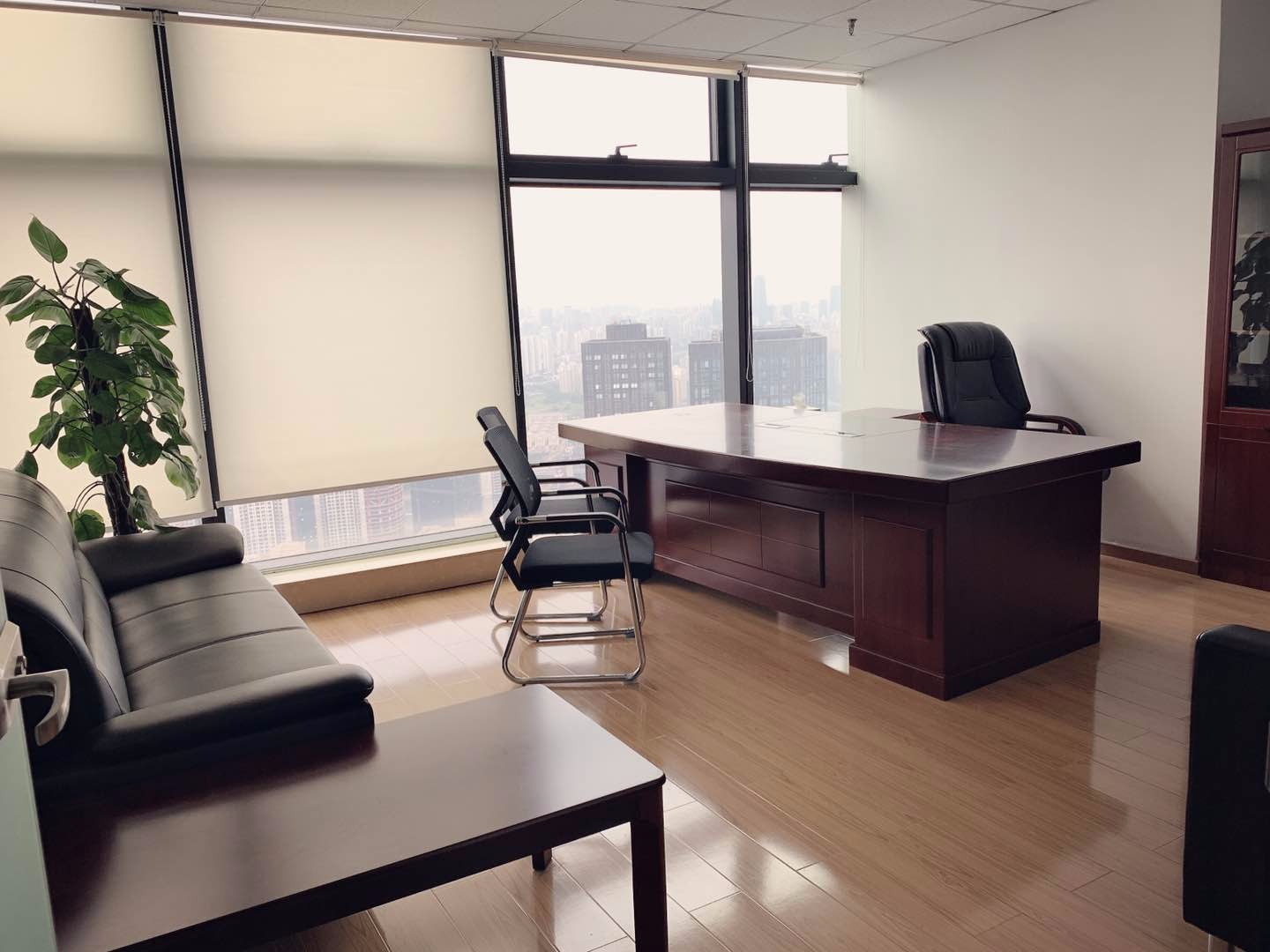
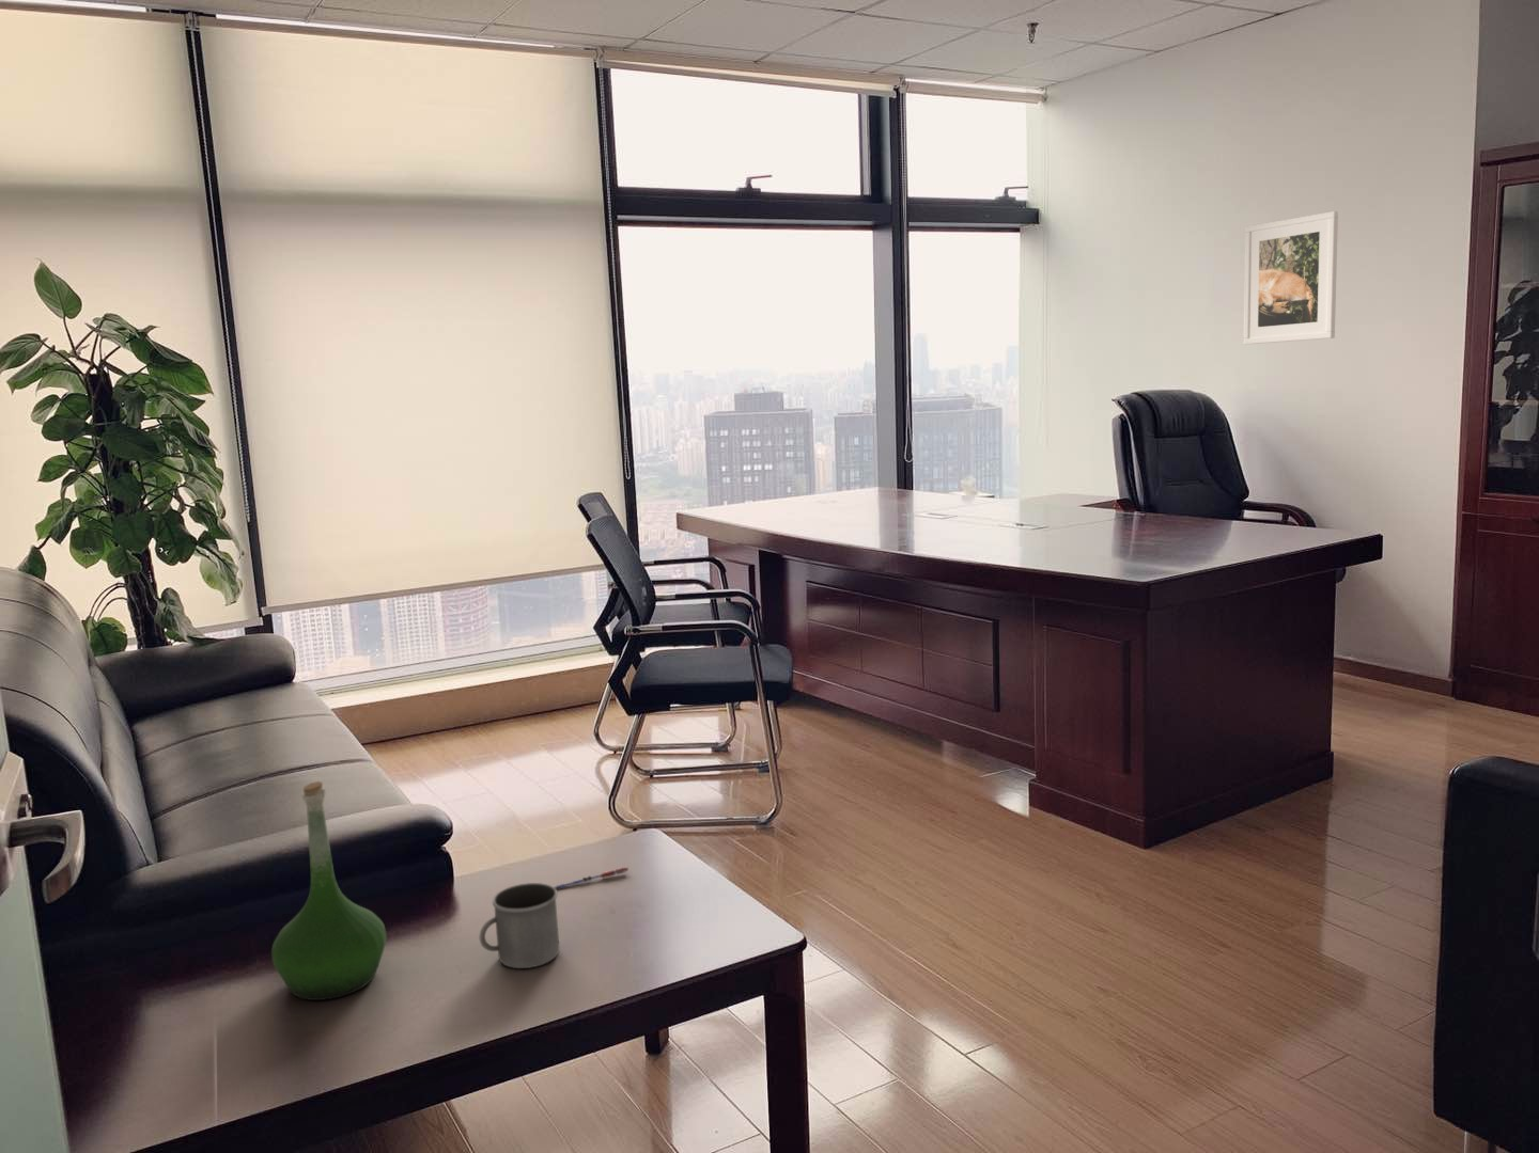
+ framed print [1243,211,1339,346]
+ vase [270,780,388,1002]
+ mug [479,882,560,969]
+ pen [553,866,629,890]
